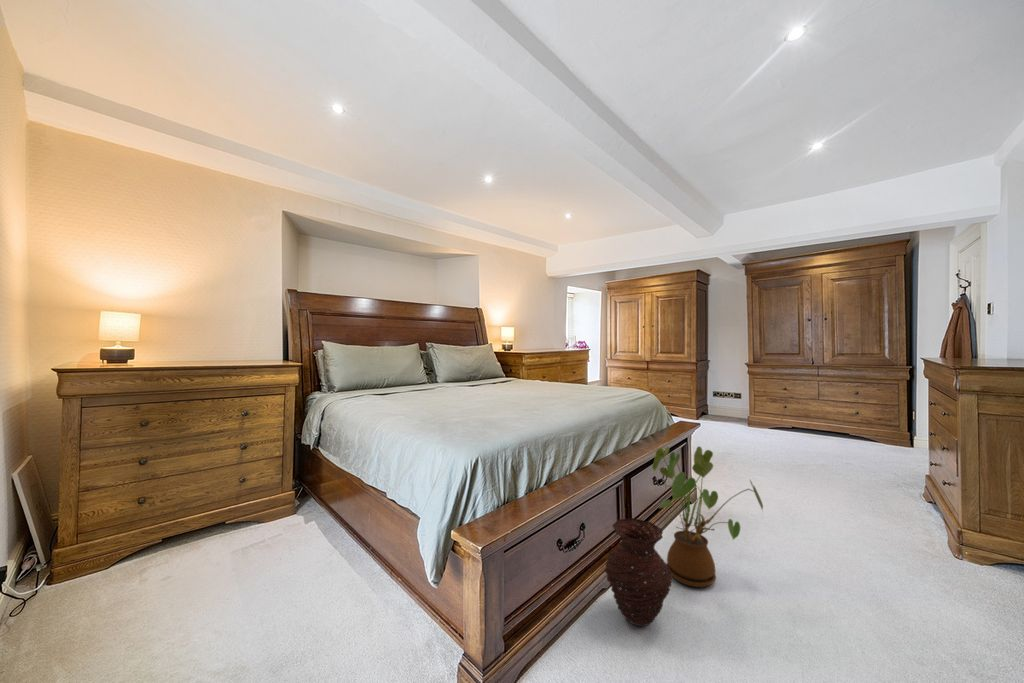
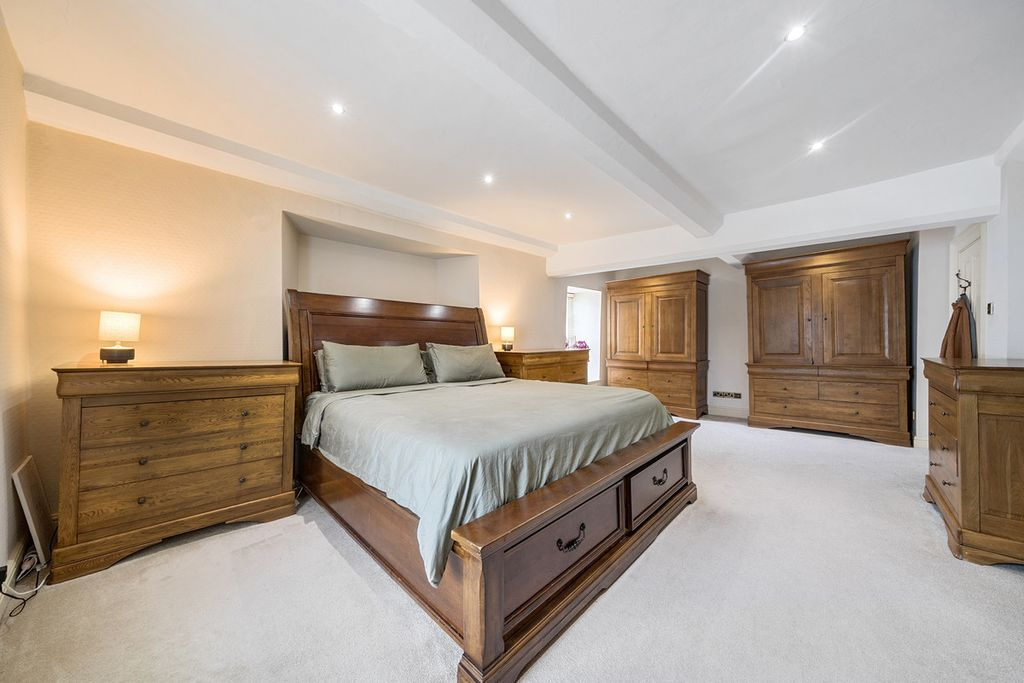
- house plant [651,445,764,588]
- woven vase [604,517,673,628]
